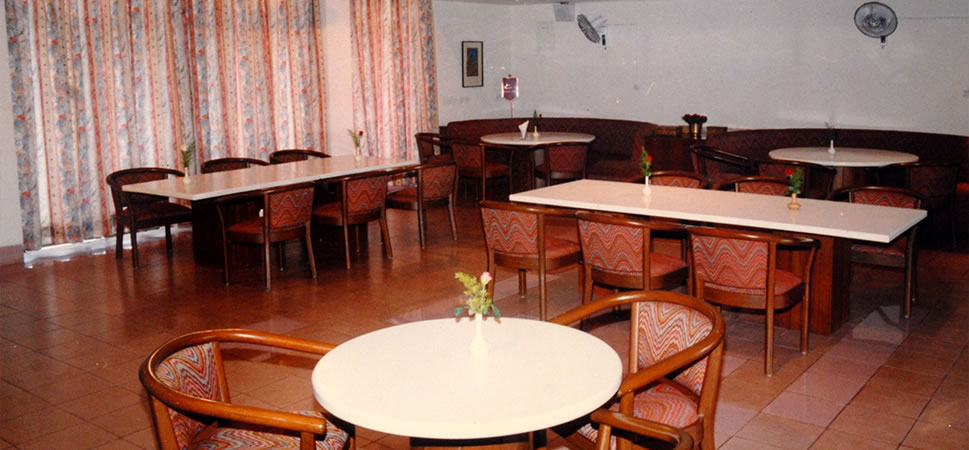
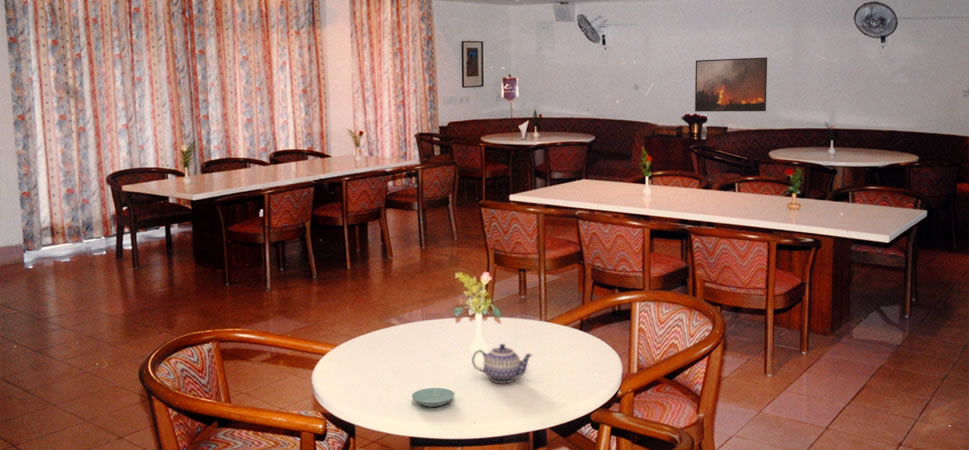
+ saucer [411,387,456,408]
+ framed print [694,56,768,113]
+ teapot [471,343,533,384]
